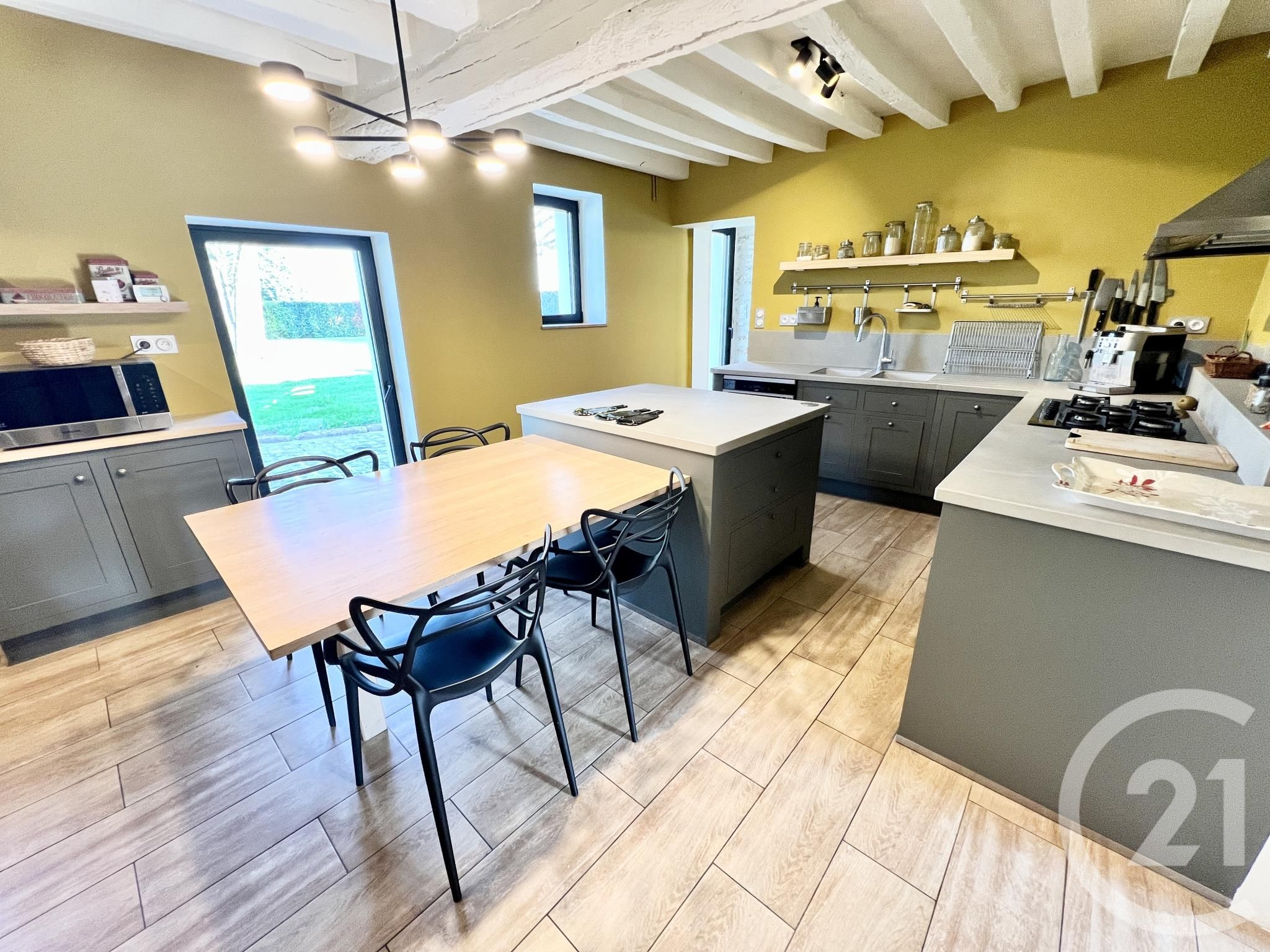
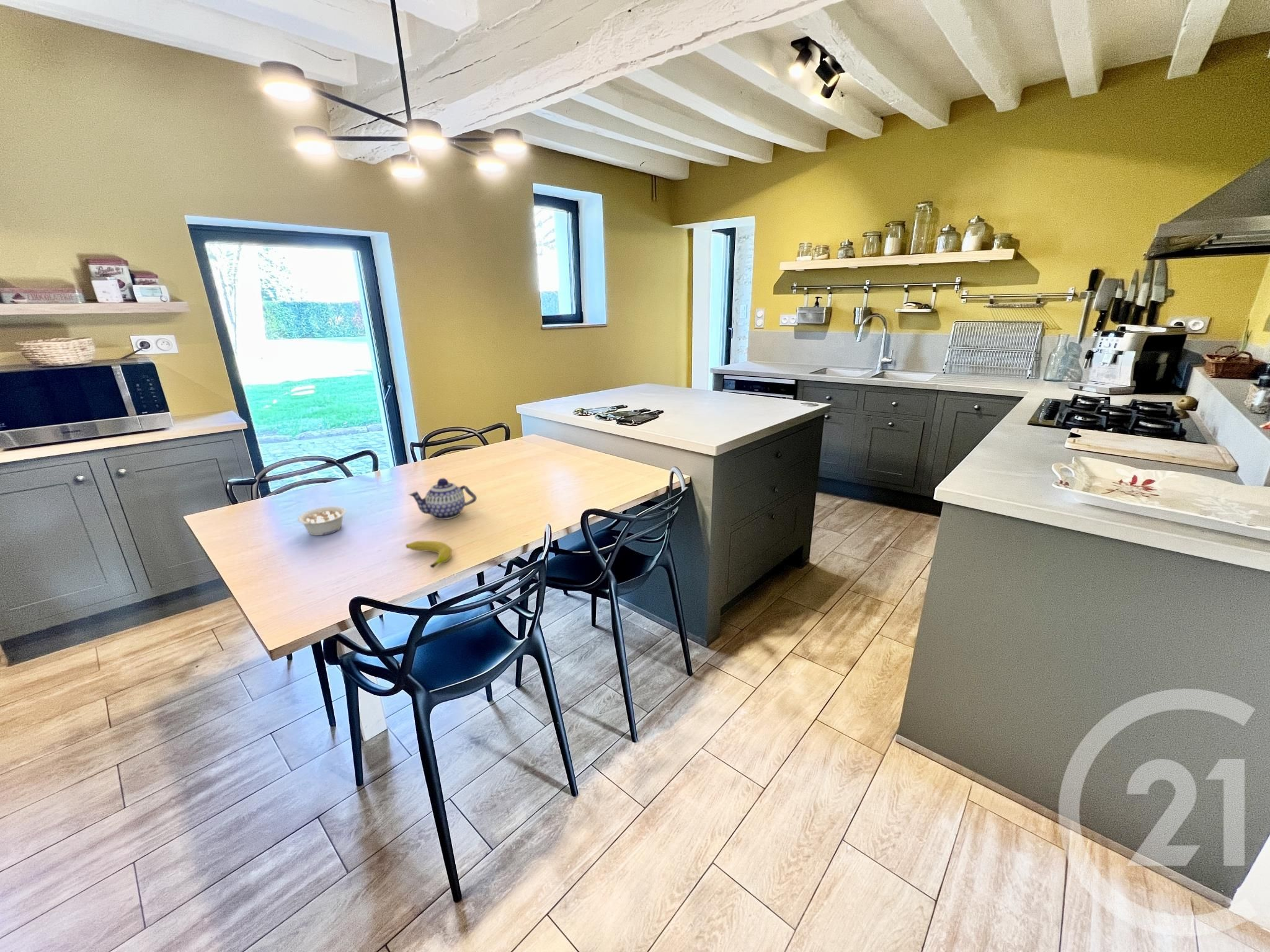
+ fruit [405,540,453,569]
+ legume [297,506,347,536]
+ teapot [408,478,477,520]
